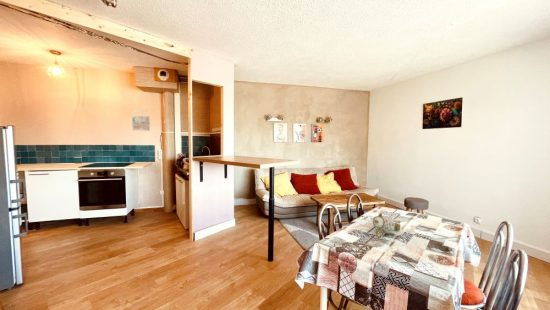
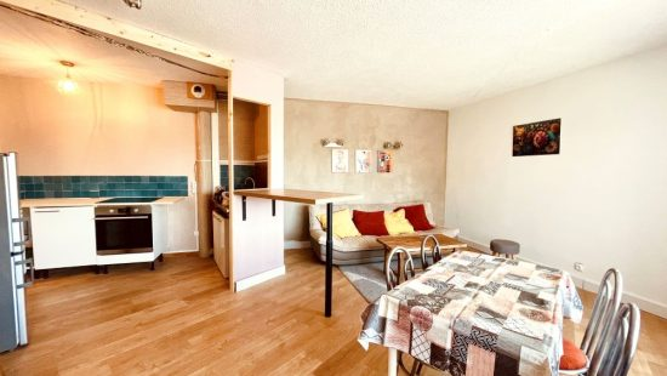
- teapot [372,212,401,239]
- calendar [131,109,151,132]
